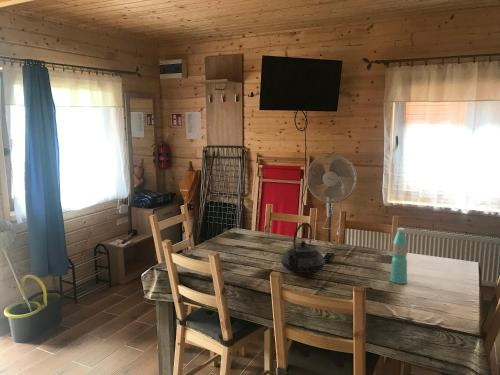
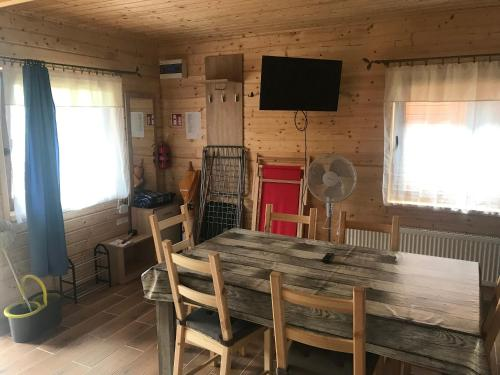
- water bottle [389,227,408,285]
- teapot [280,221,326,274]
